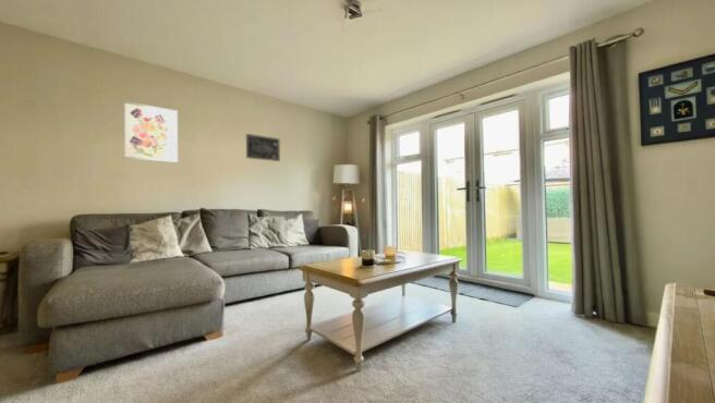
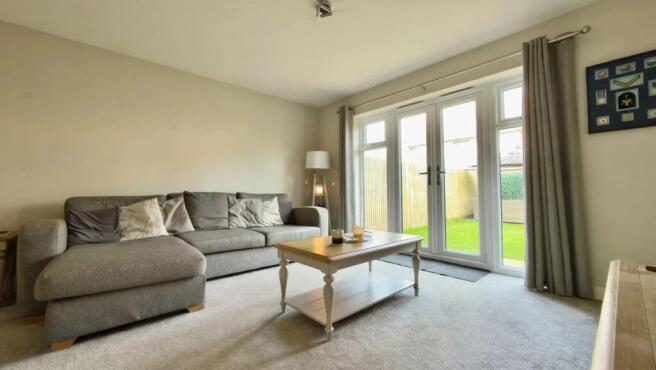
- wall art [245,133,281,162]
- wall art [122,100,179,163]
